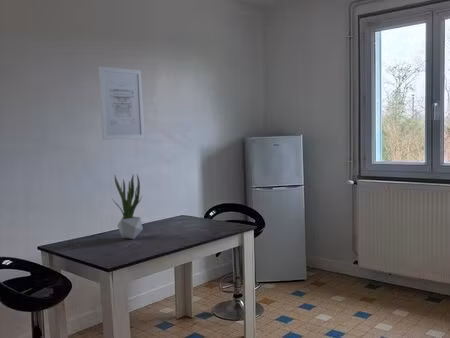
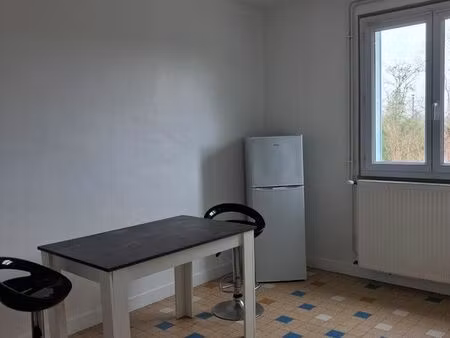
- wall art [97,65,145,141]
- potted plant [112,174,144,240]
